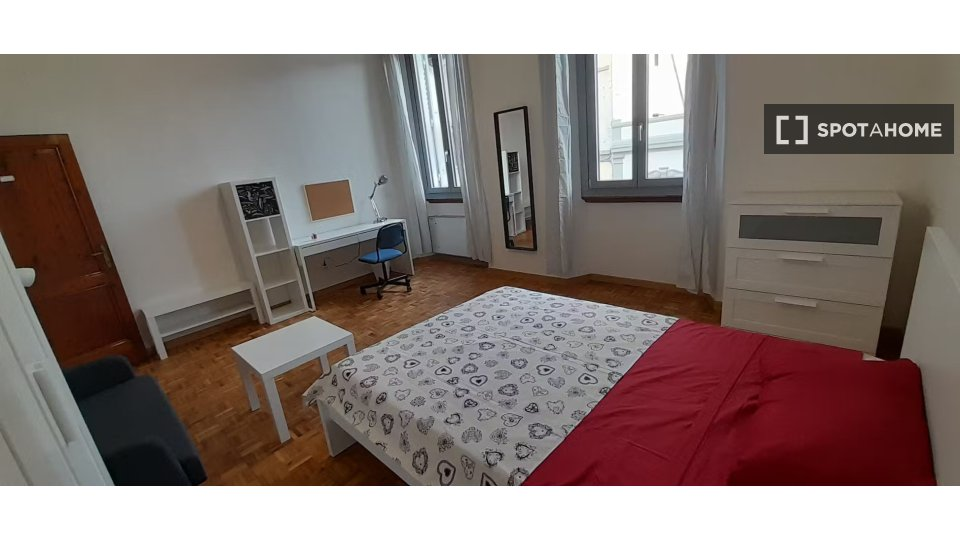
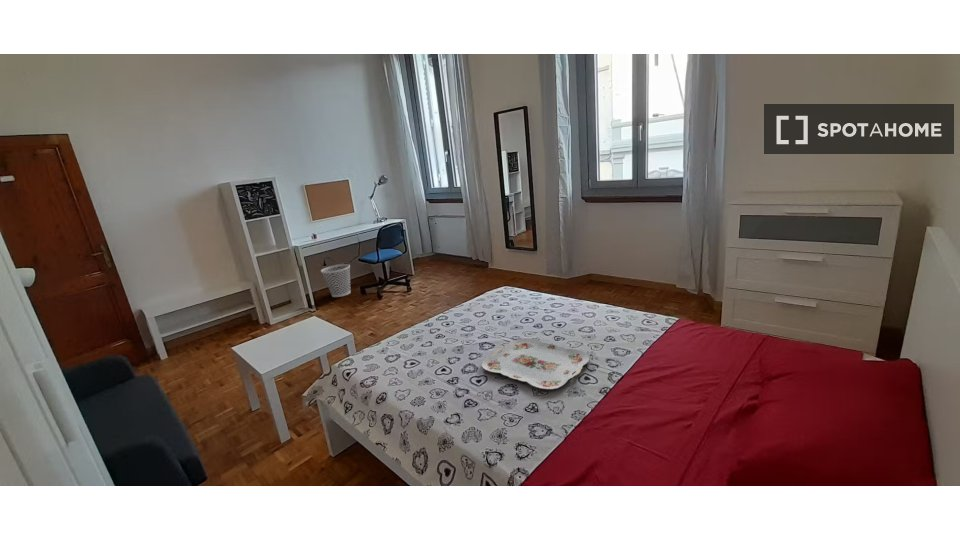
+ wastebasket [320,263,352,298]
+ serving tray [481,337,590,390]
